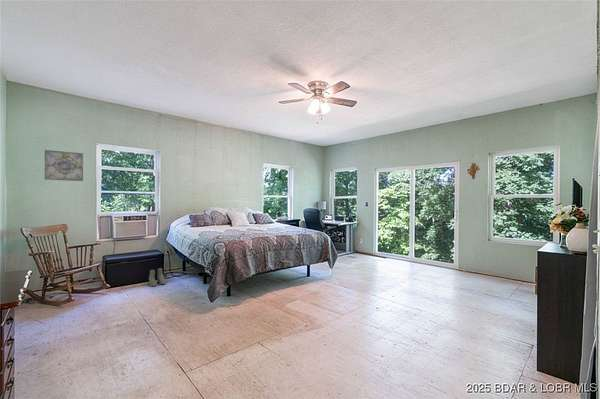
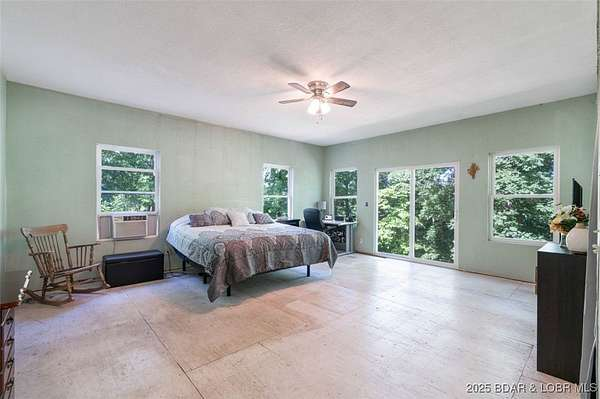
- wall art [44,149,84,182]
- boots [148,267,166,287]
